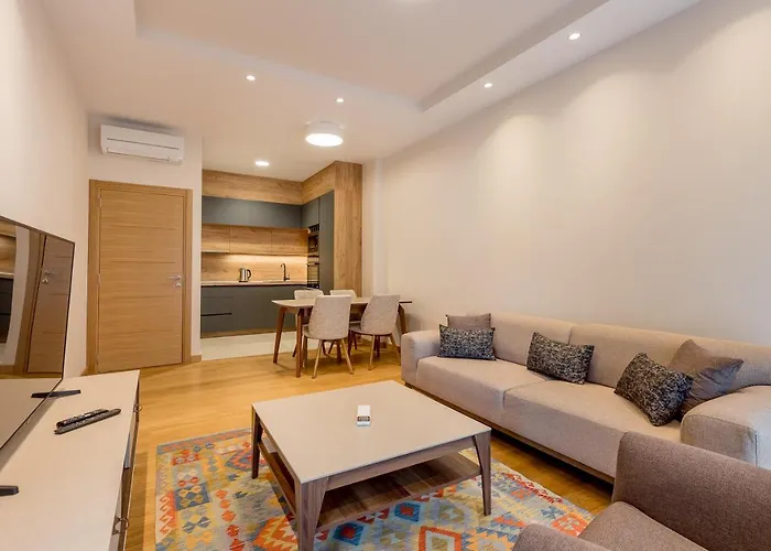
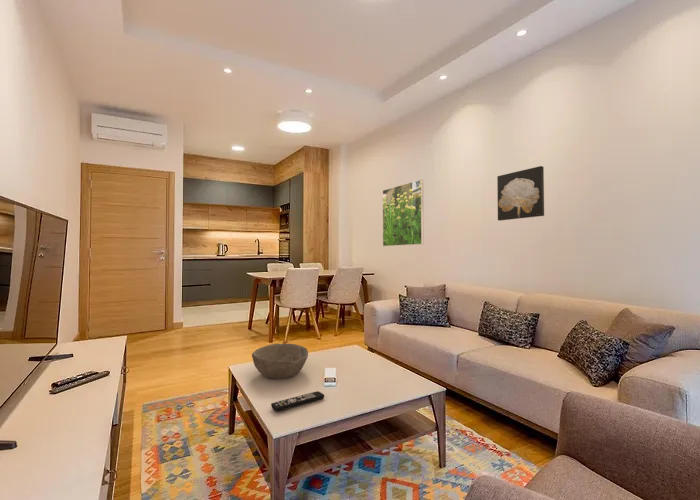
+ wall art [496,165,545,222]
+ bowl [251,342,309,380]
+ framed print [382,178,425,247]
+ remote control [270,390,325,413]
